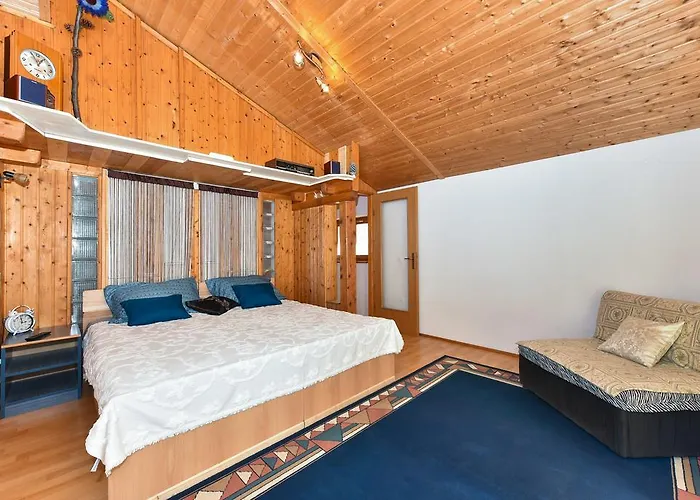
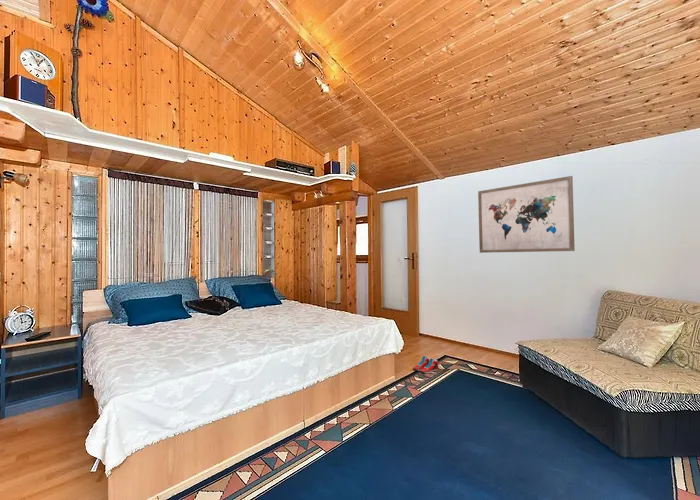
+ wall art [477,175,576,254]
+ shoe [412,355,439,375]
